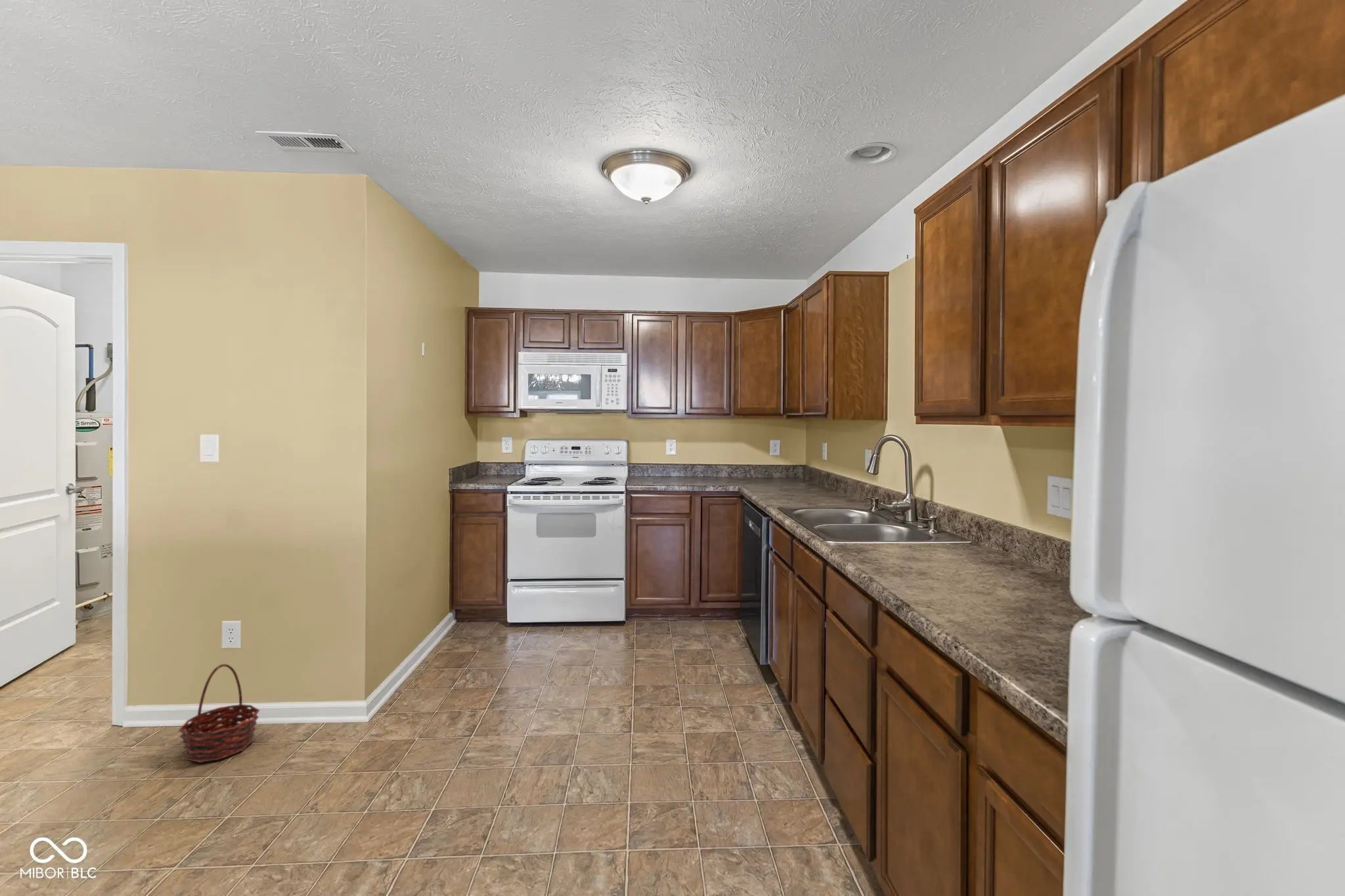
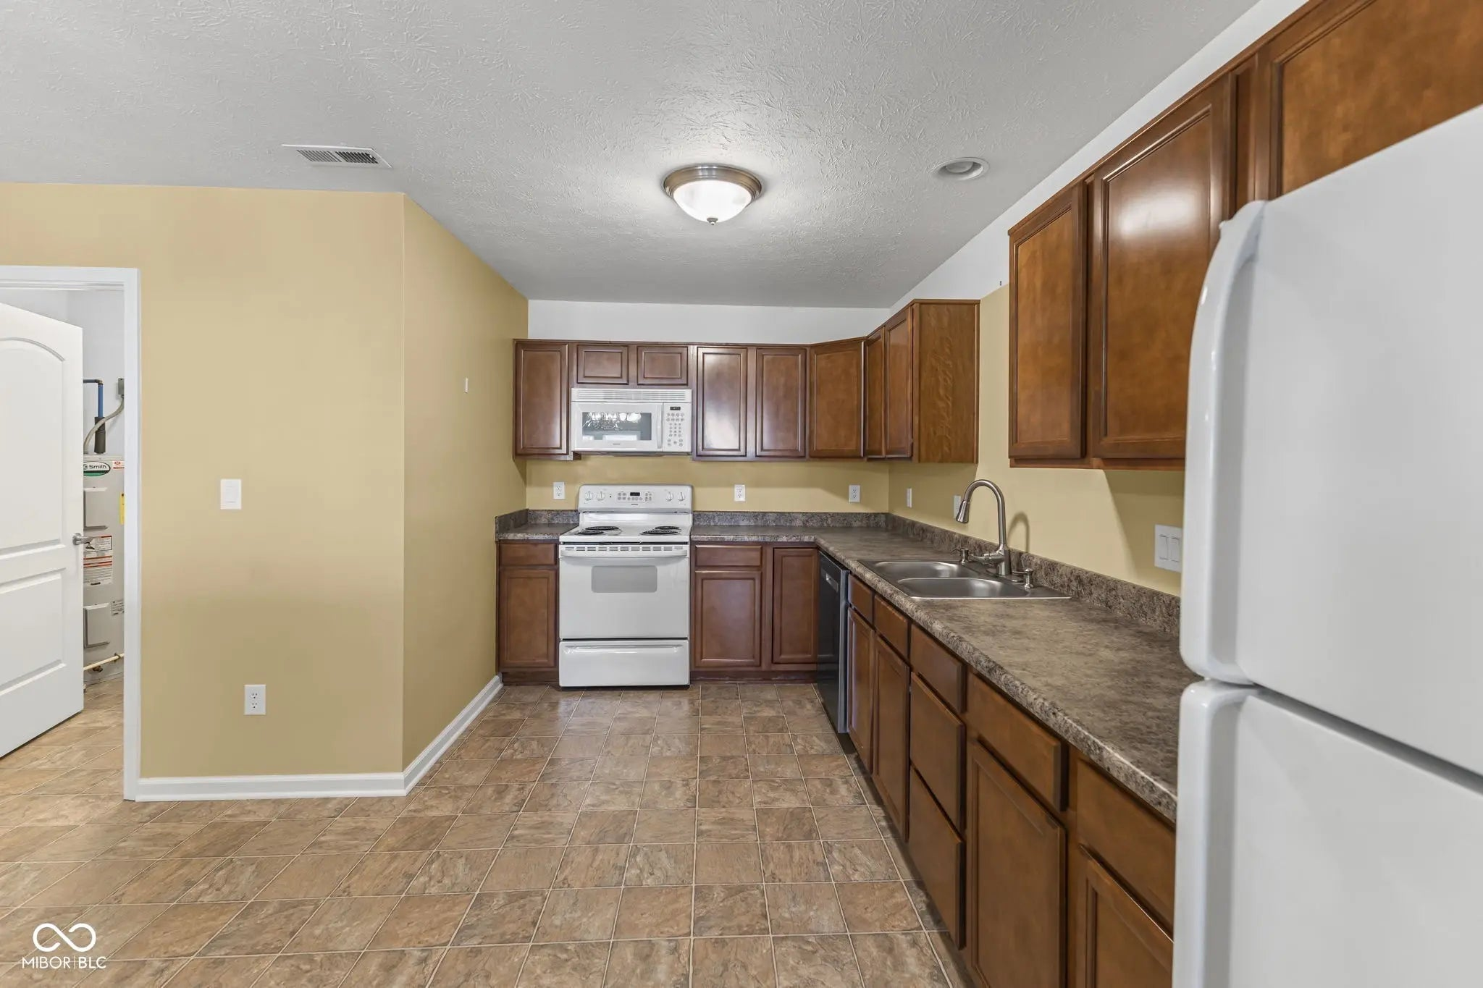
- basket [178,664,261,763]
